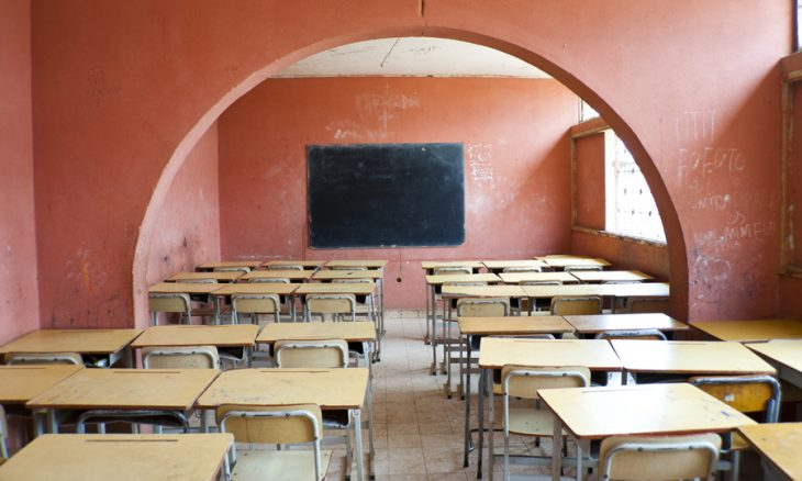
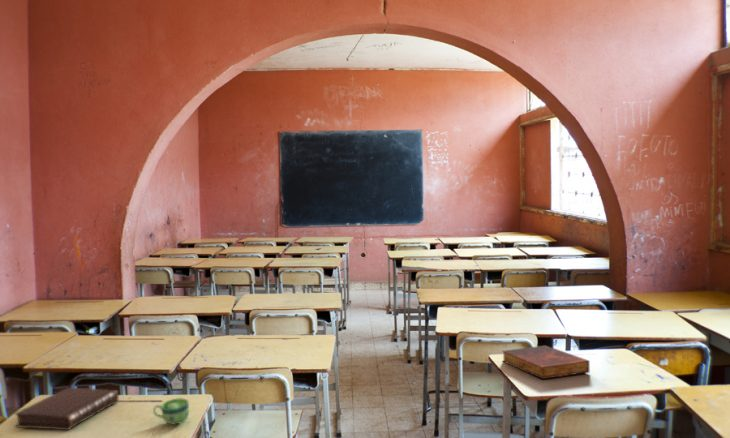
+ book [13,387,120,431]
+ book [501,345,590,380]
+ cup [152,397,190,426]
